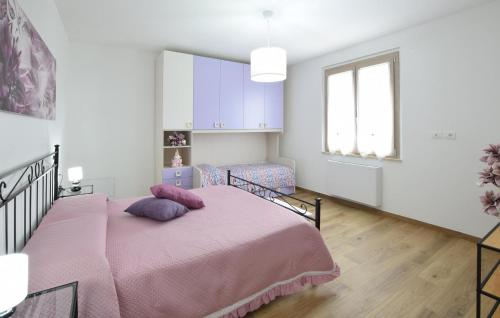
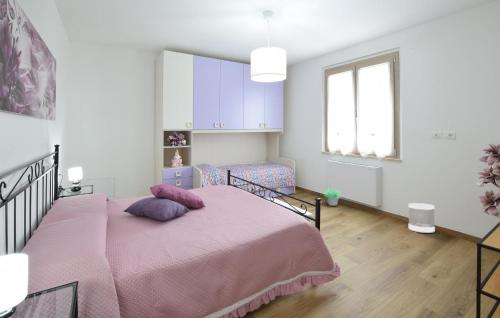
+ potted plant [322,182,342,207]
+ wastebasket [407,202,436,234]
